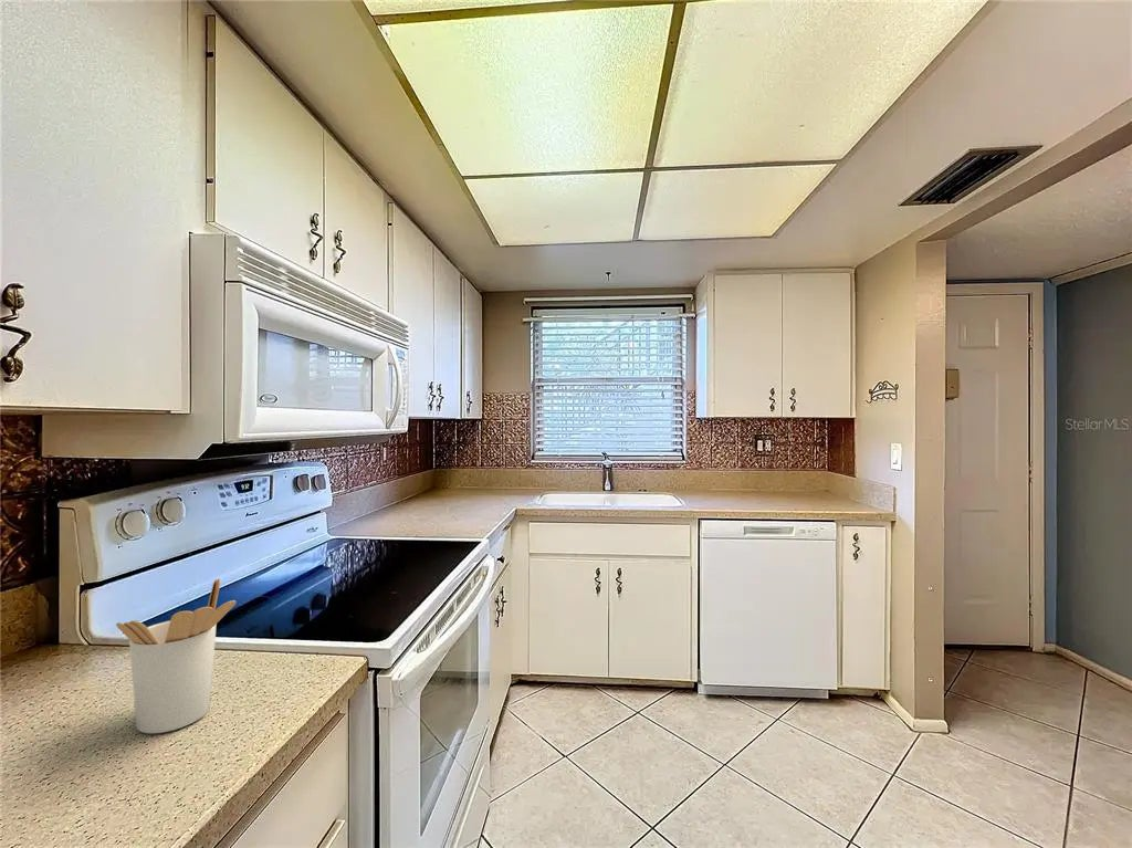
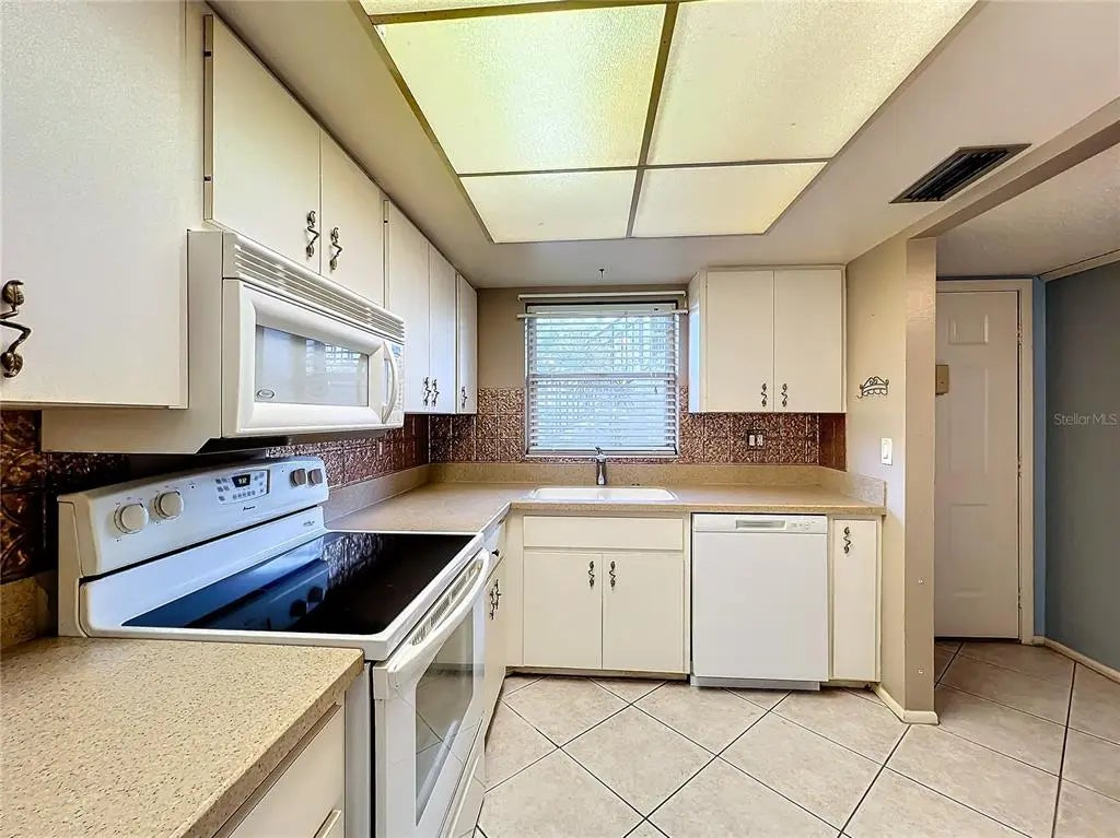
- utensil holder [115,577,238,734]
